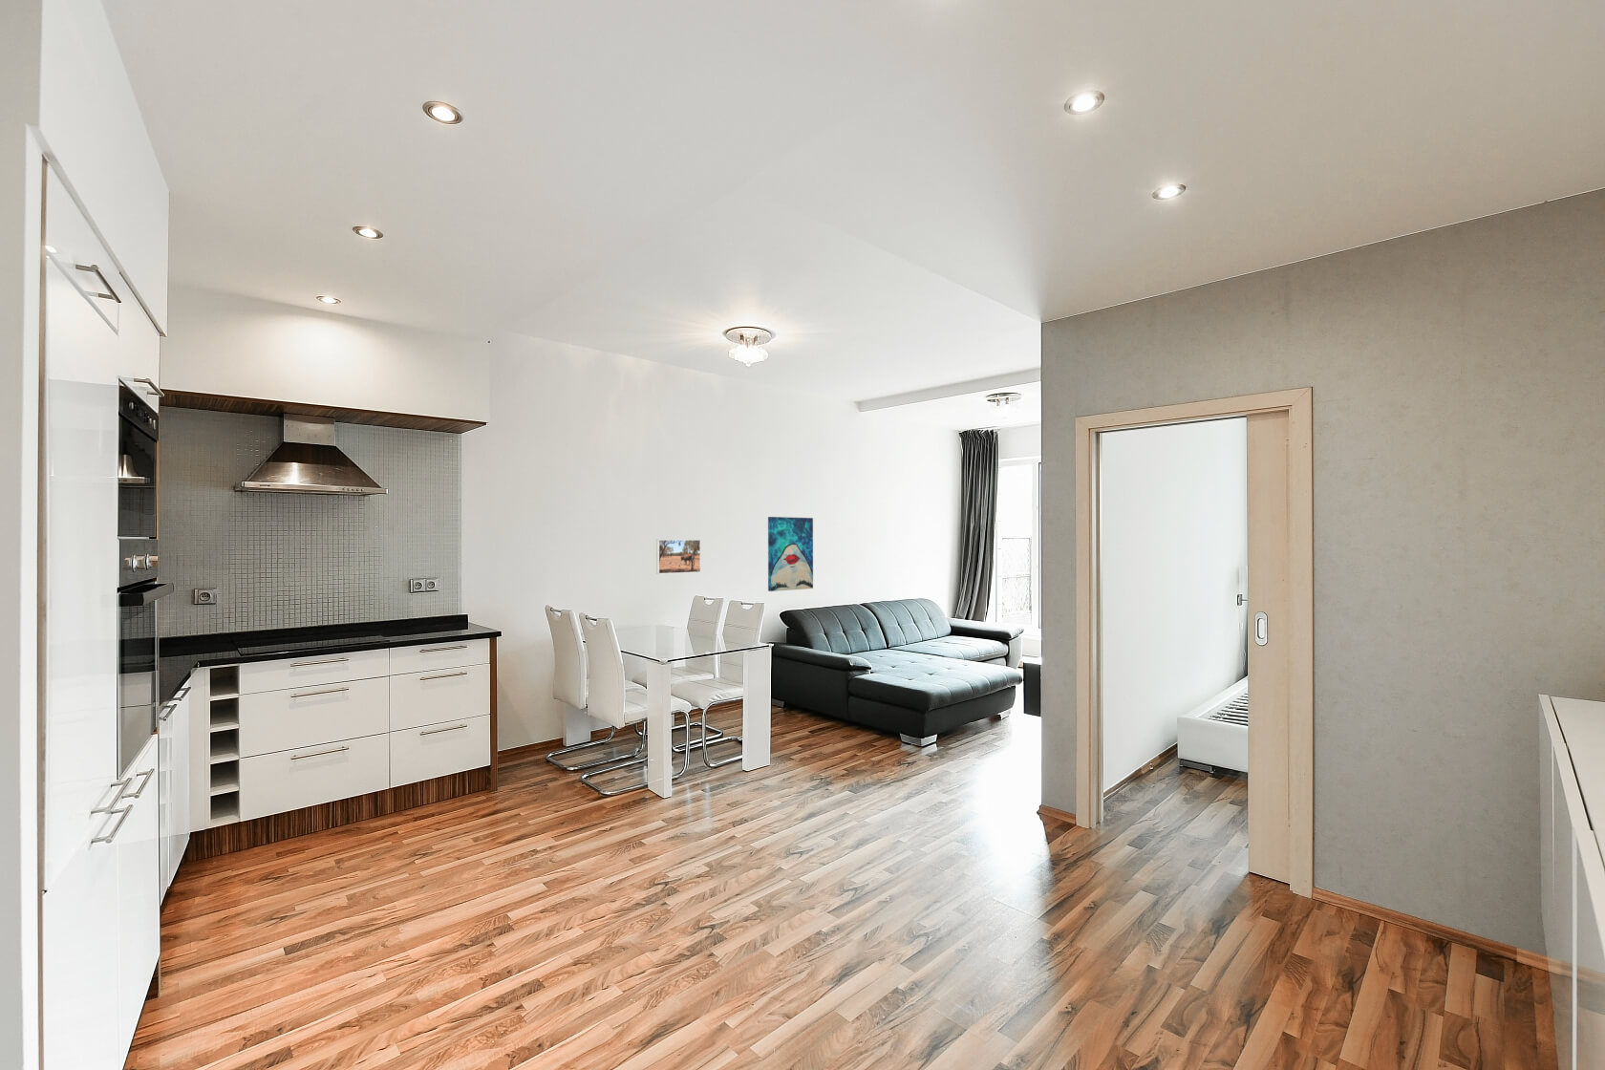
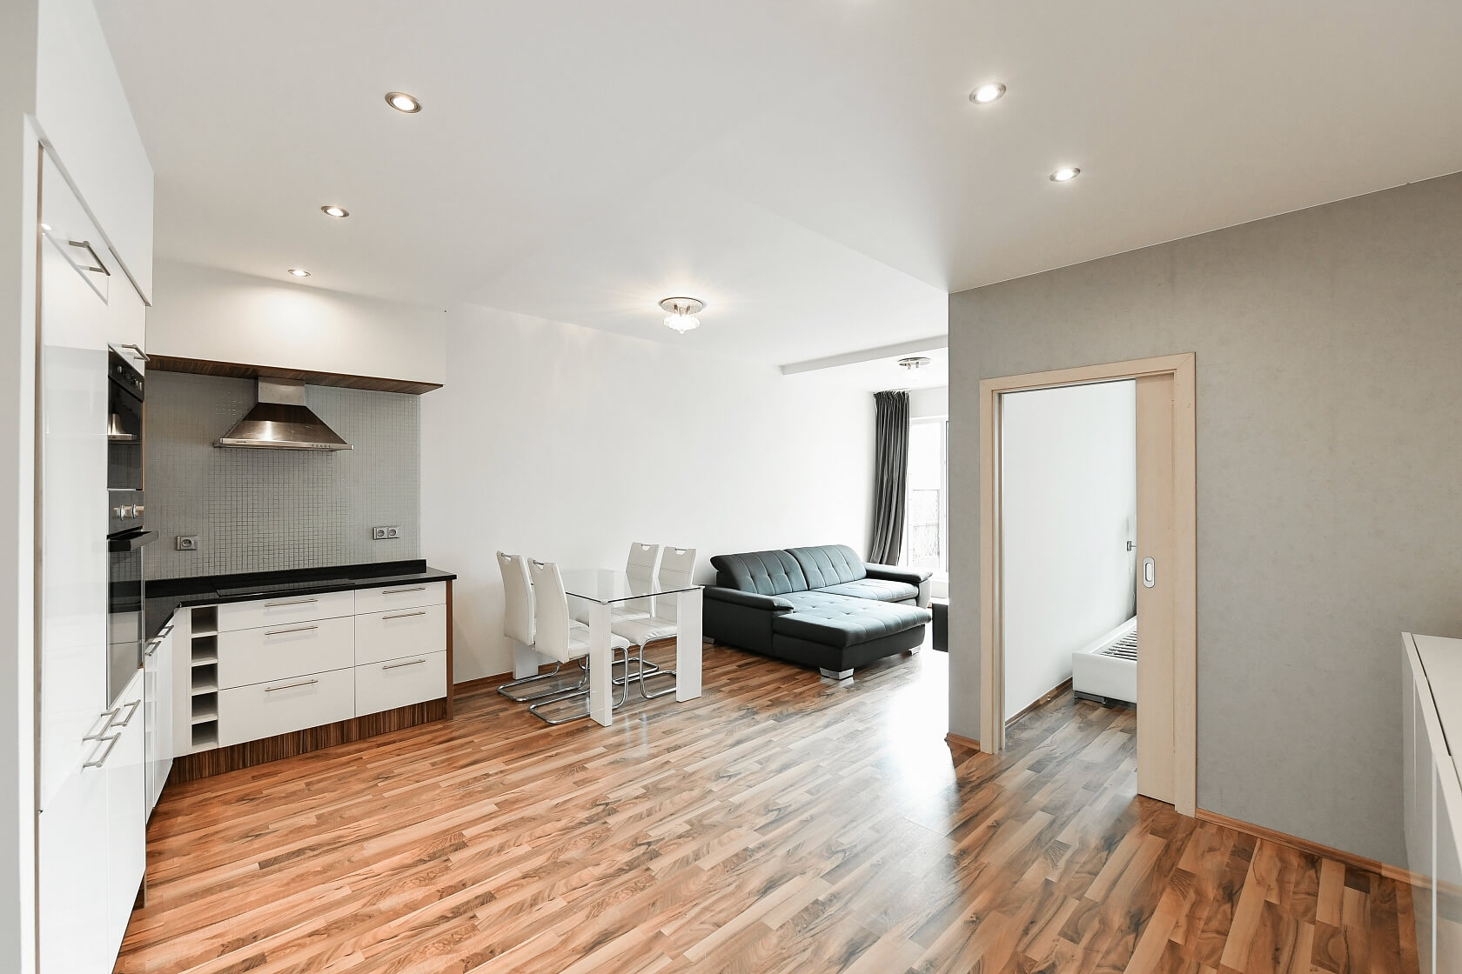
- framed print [656,539,701,576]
- wall art [767,516,814,592]
